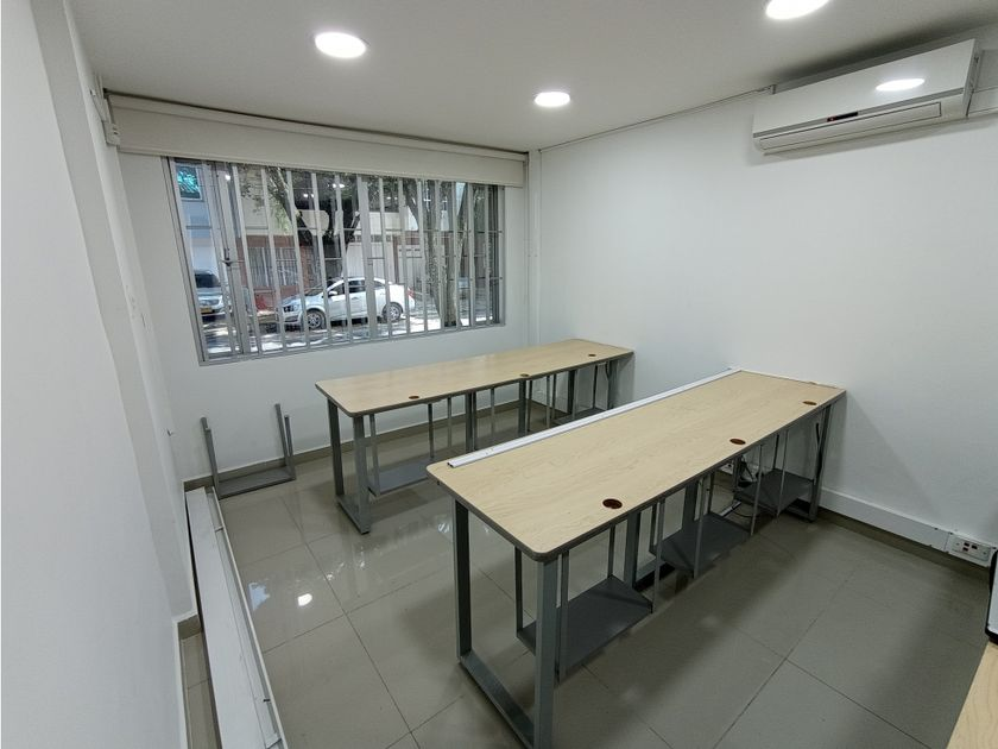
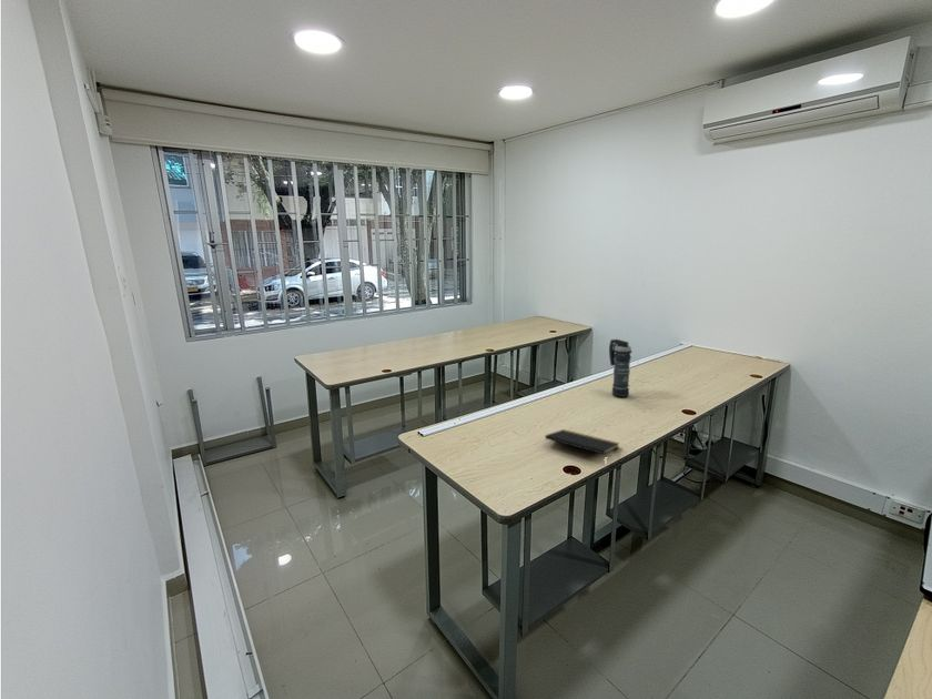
+ smoke grenade [608,338,632,398]
+ notepad [544,428,620,456]
